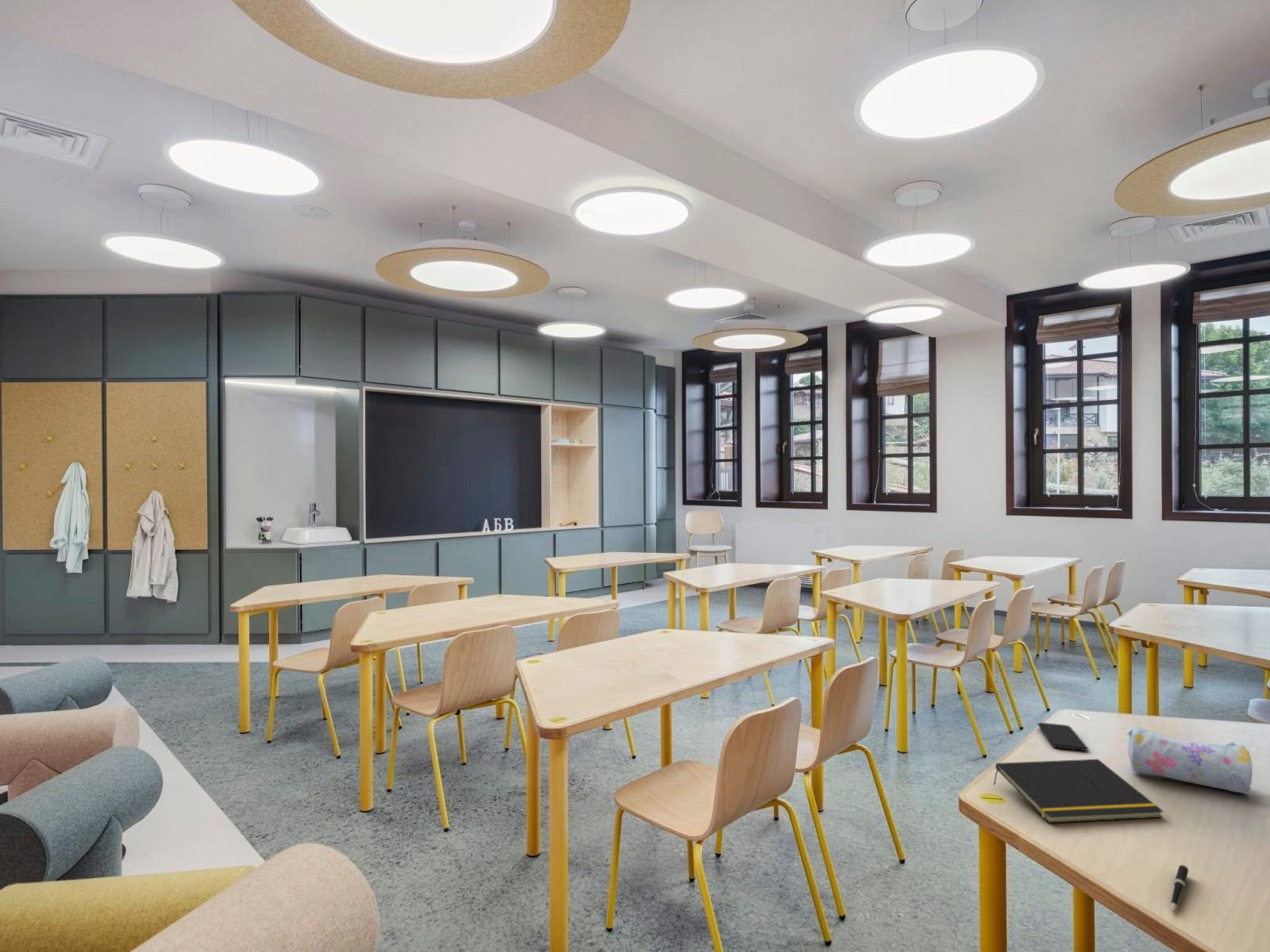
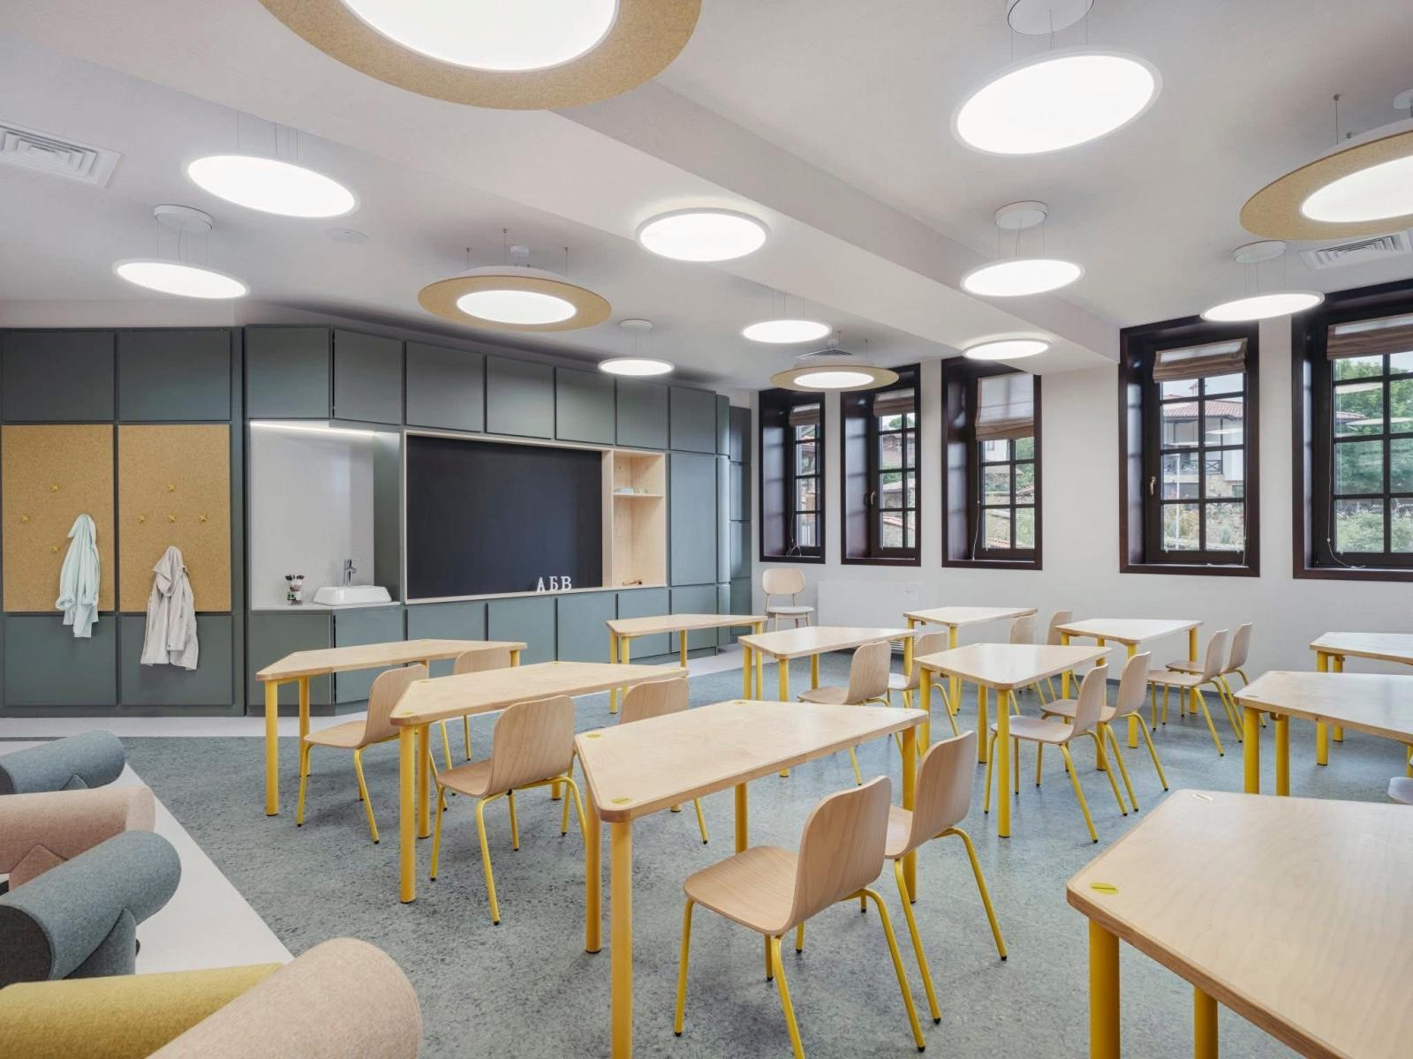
- smartphone [1037,722,1089,751]
- notepad [992,758,1164,823]
- pencil case [1126,727,1253,795]
- pen [1170,864,1189,912]
